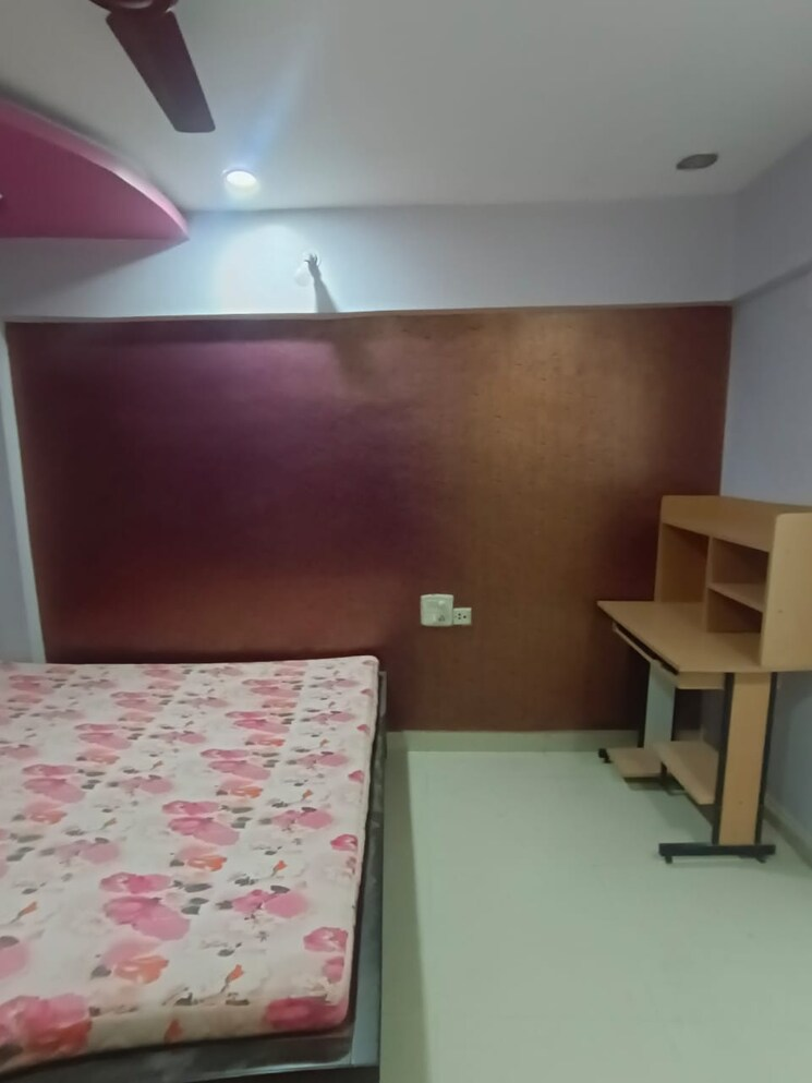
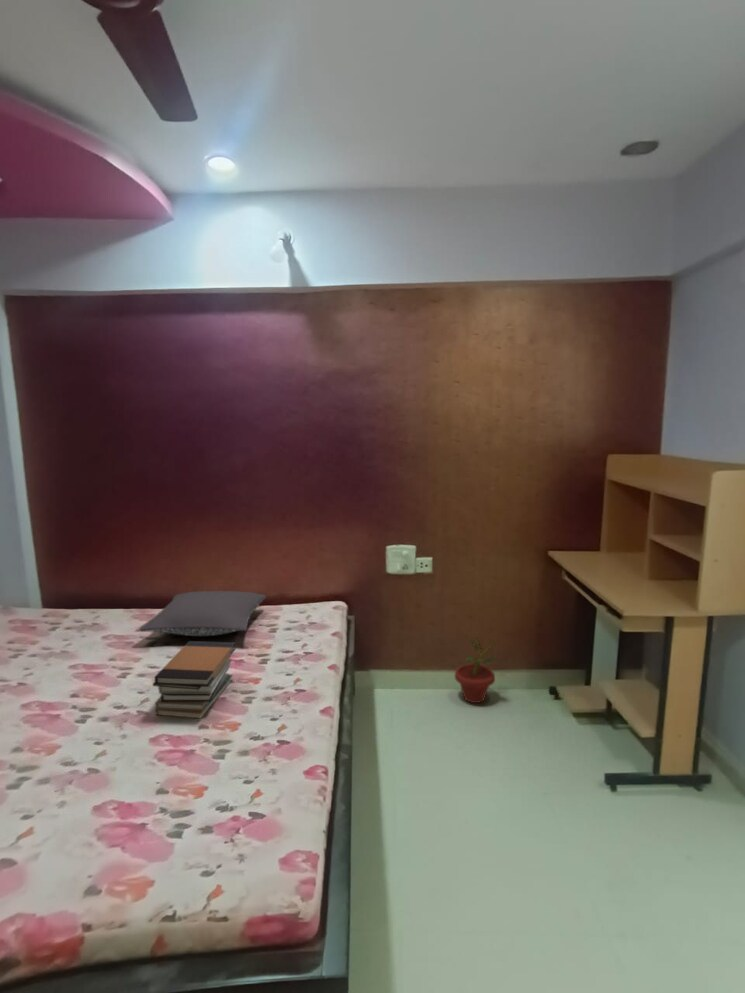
+ pillow [138,590,267,637]
+ book stack [152,640,237,720]
+ potted plant [454,634,499,704]
